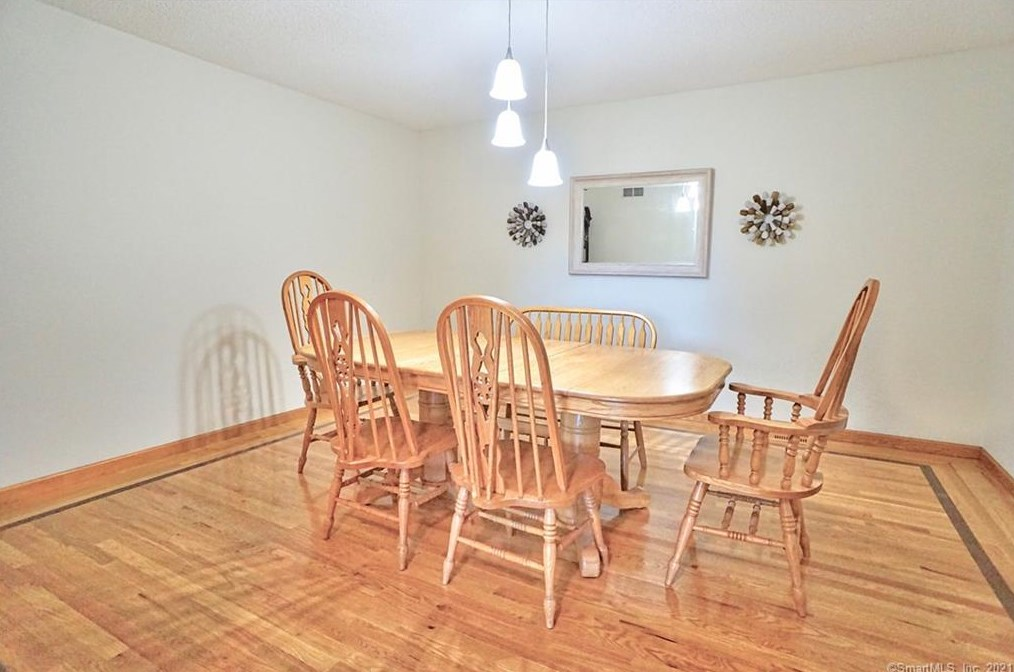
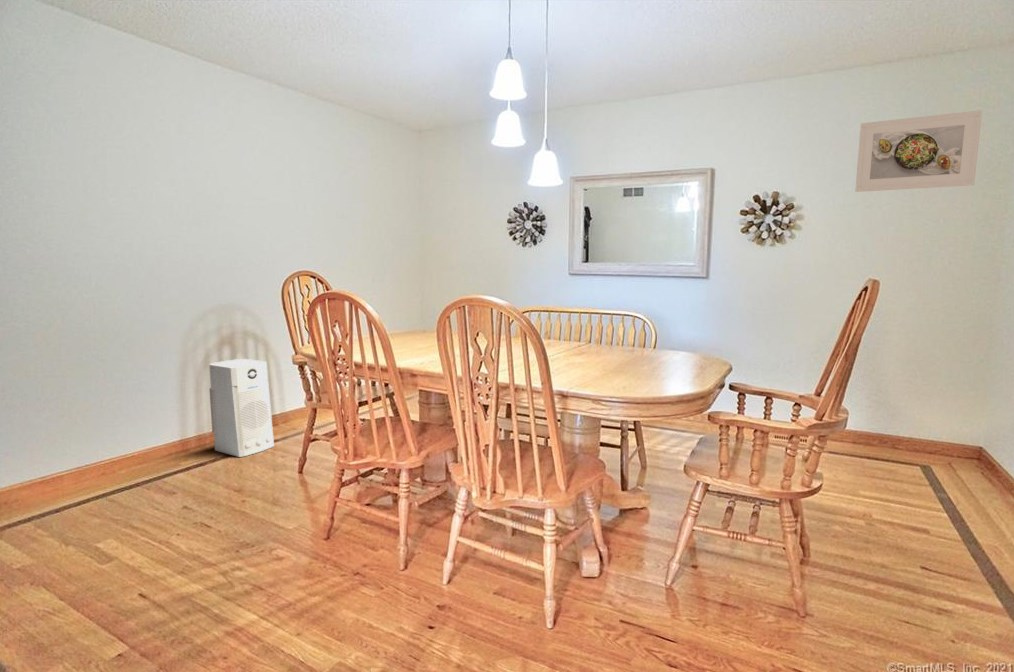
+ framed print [854,109,983,193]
+ air purifier [208,358,275,458]
